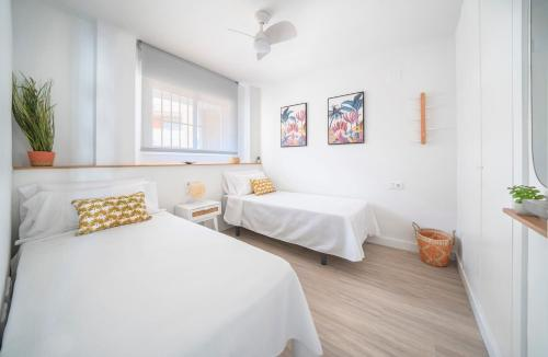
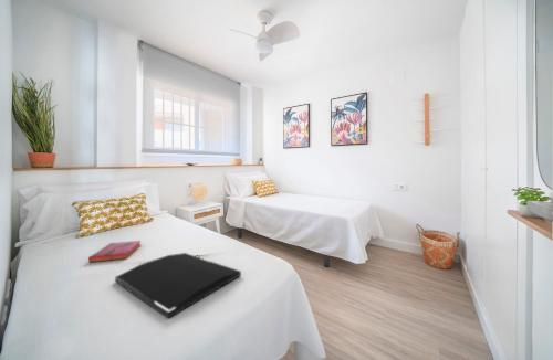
+ desk pad [114,252,242,319]
+ hardback book [87,240,142,264]
